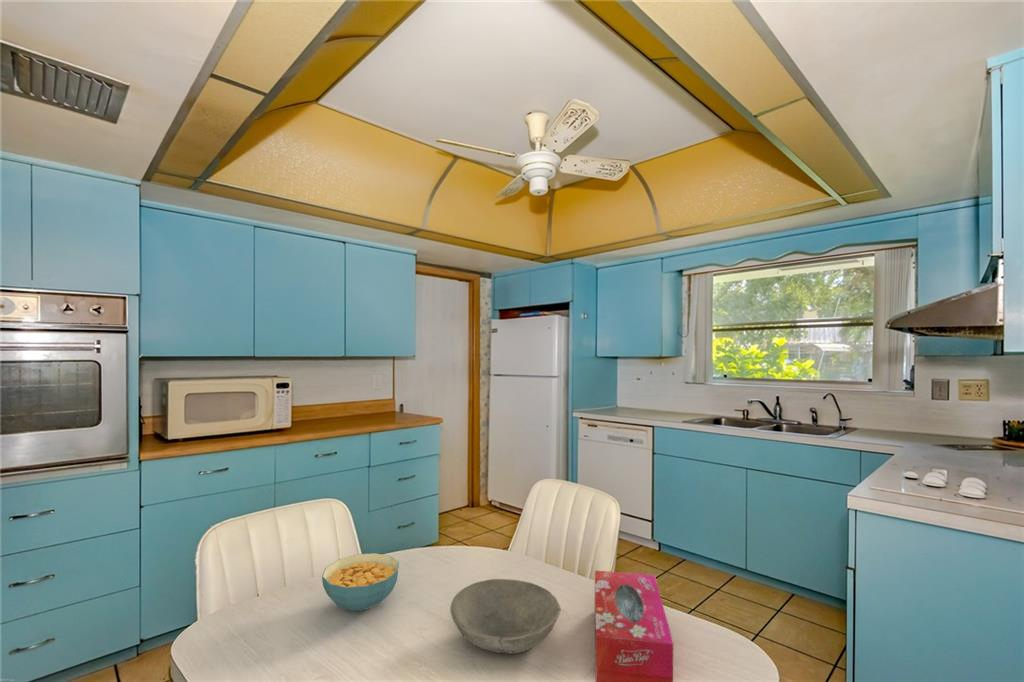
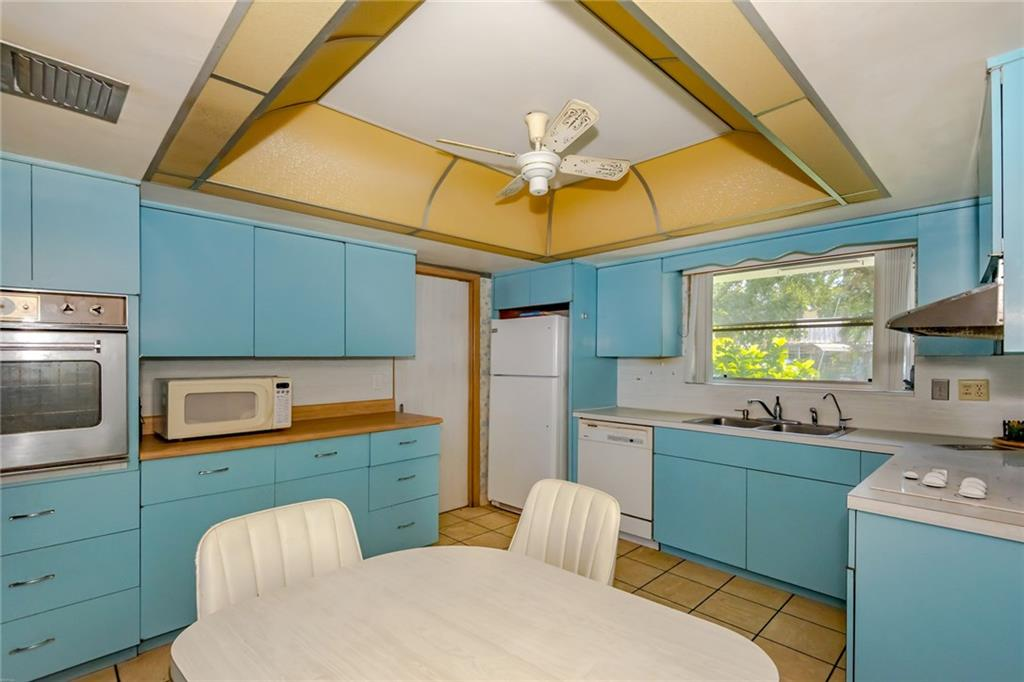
- bowl [449,578,562,654]
- tissue box [594,569,674,682]
- cereal bowl [321,552,400,612]
